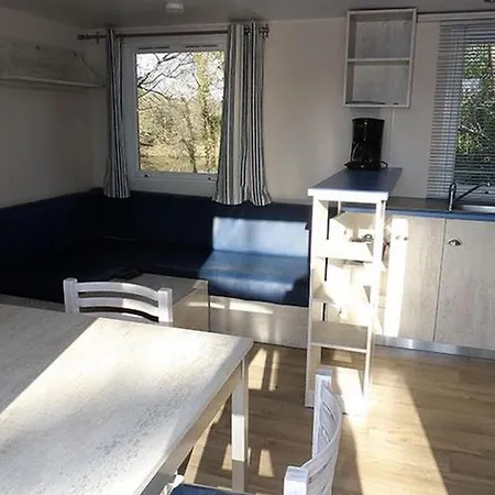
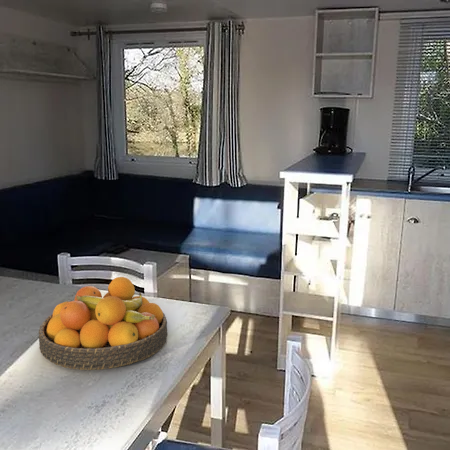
+ fruit bowl [38,276,168,371]
